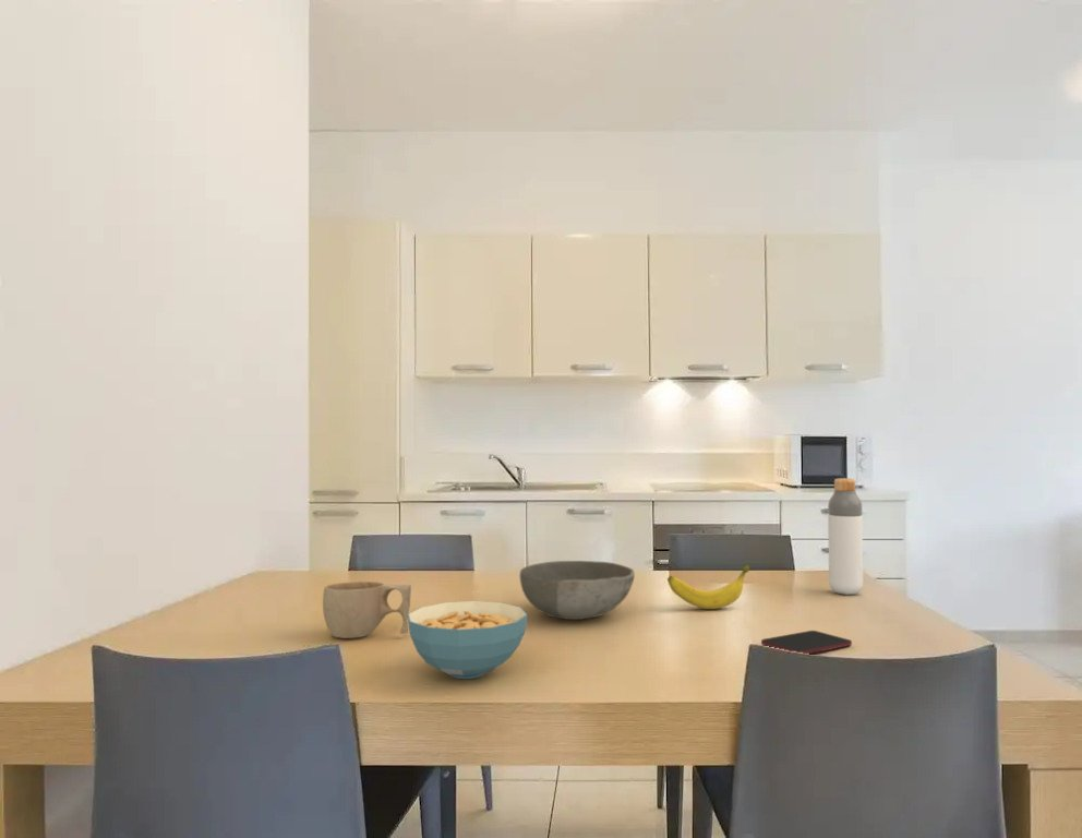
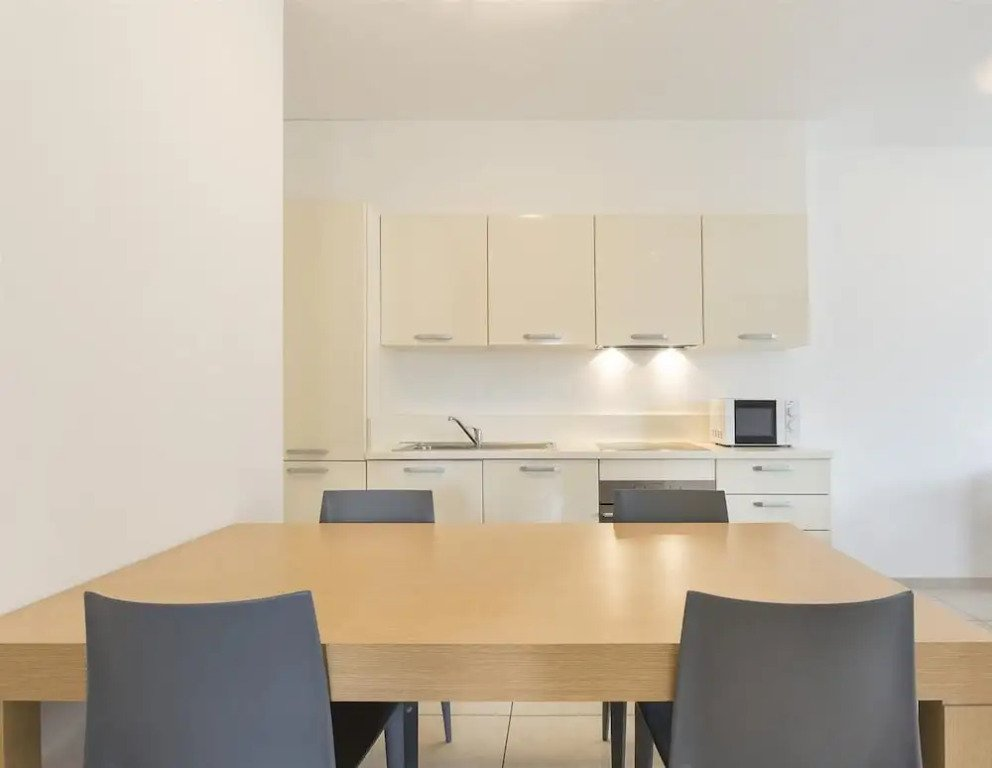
- smartphone [760,630,853,655]
- bowl [519,560,636,621]
- banana [666,564,750,610]
- cereal bowl [407,600,529,680]
- bottle [827,477,864,596]
- cup [322,580,412,639]
